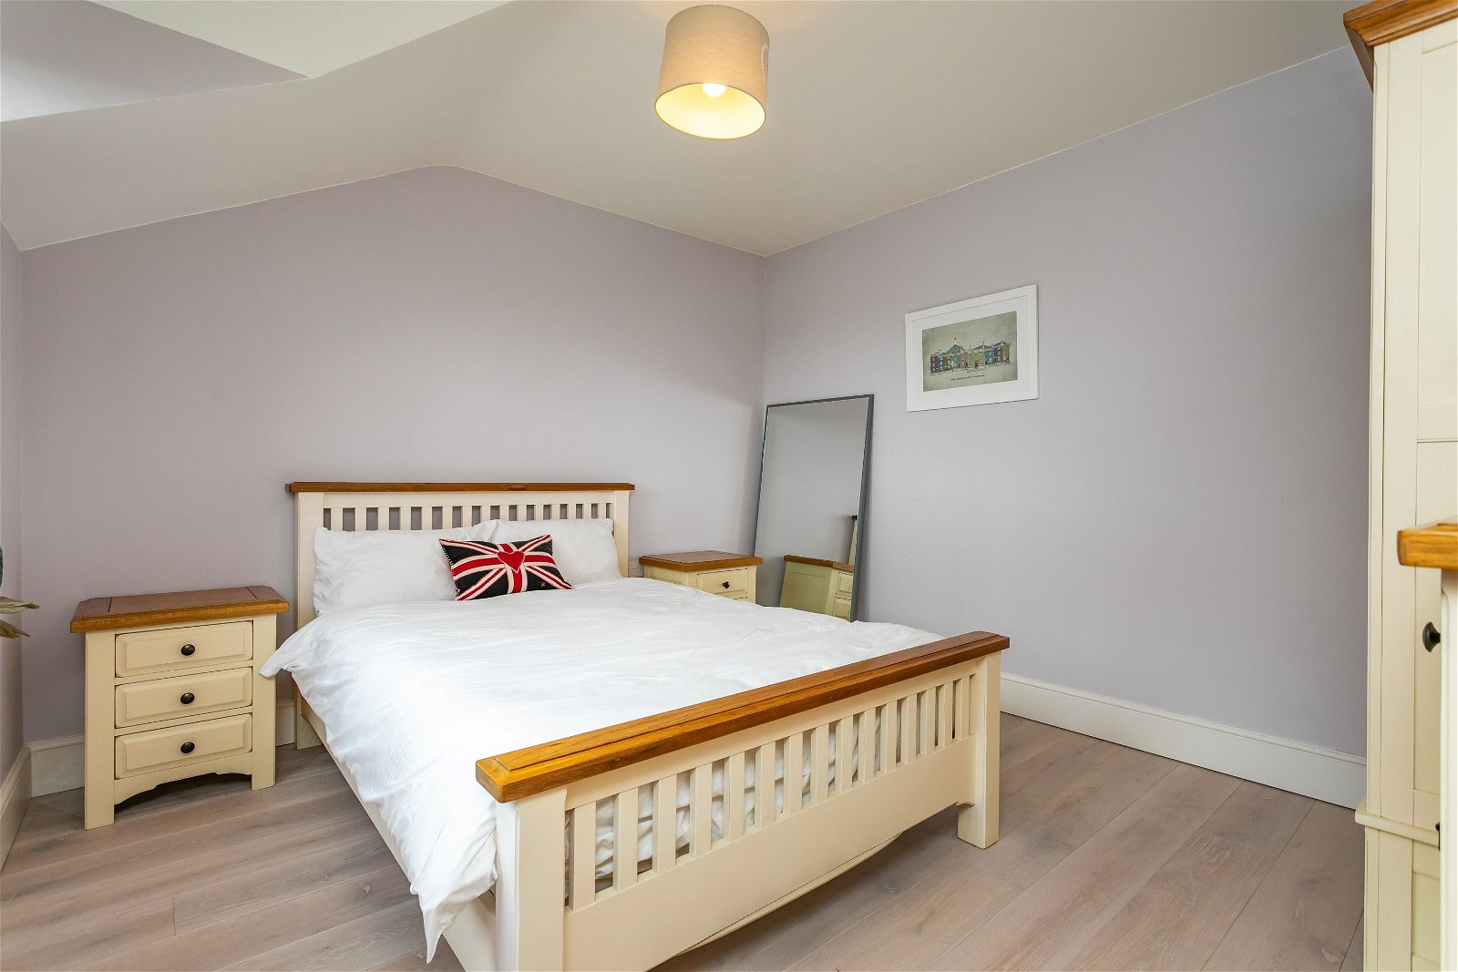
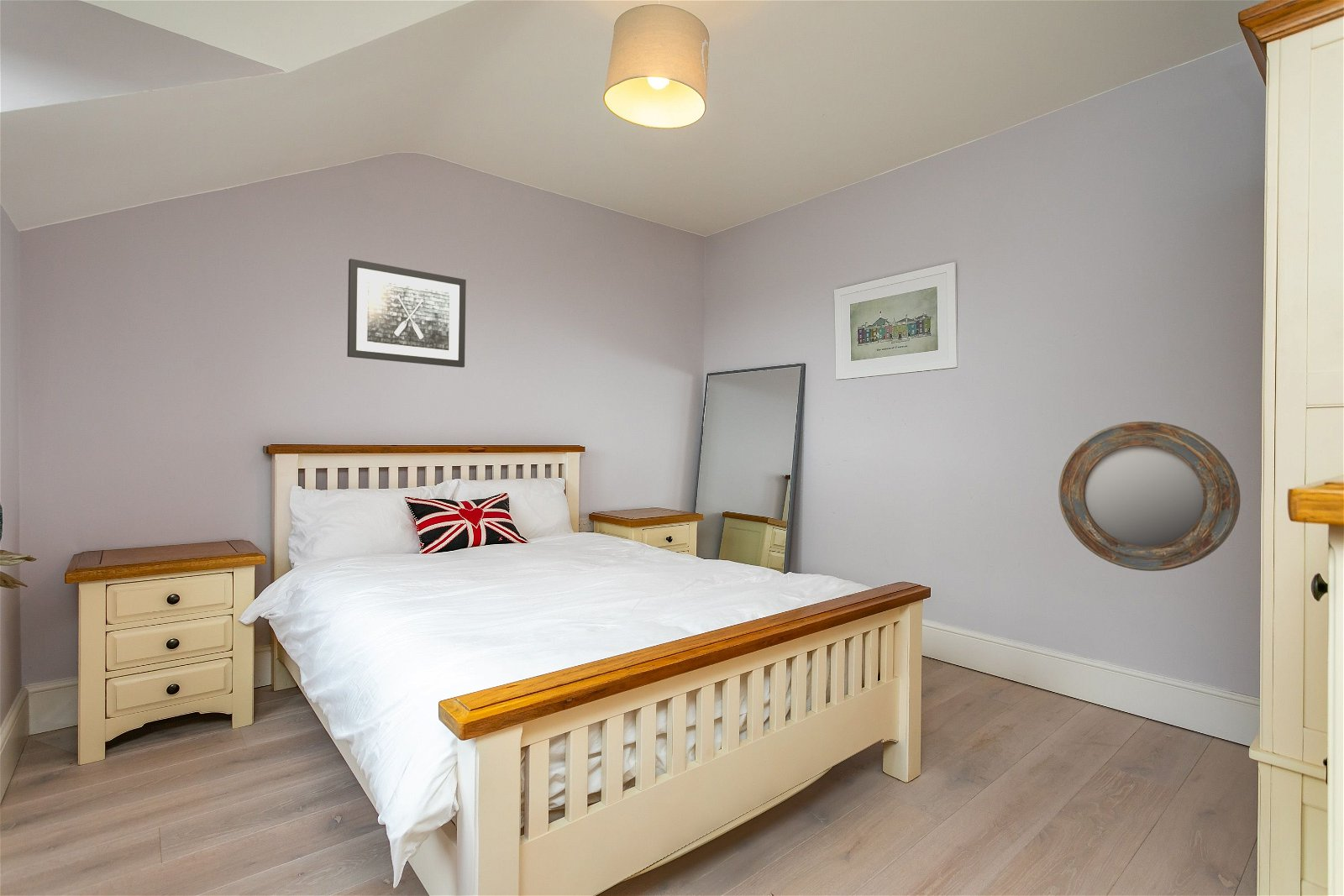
+ home mirror [1058,421,1242,572]
+ wall art [347,258,467,369]
